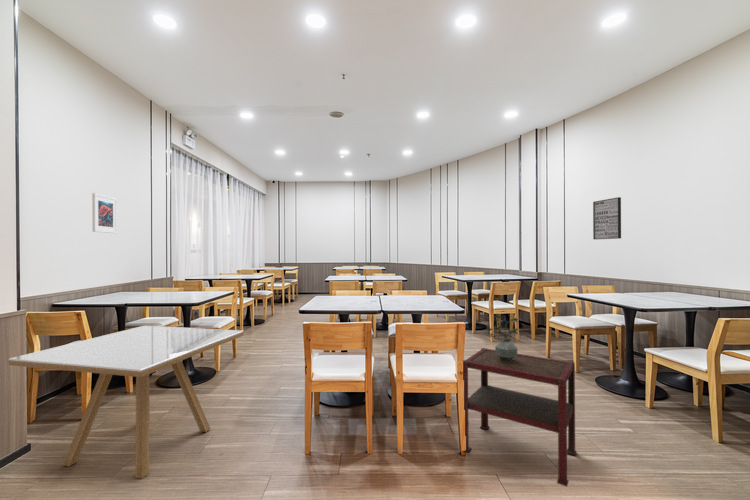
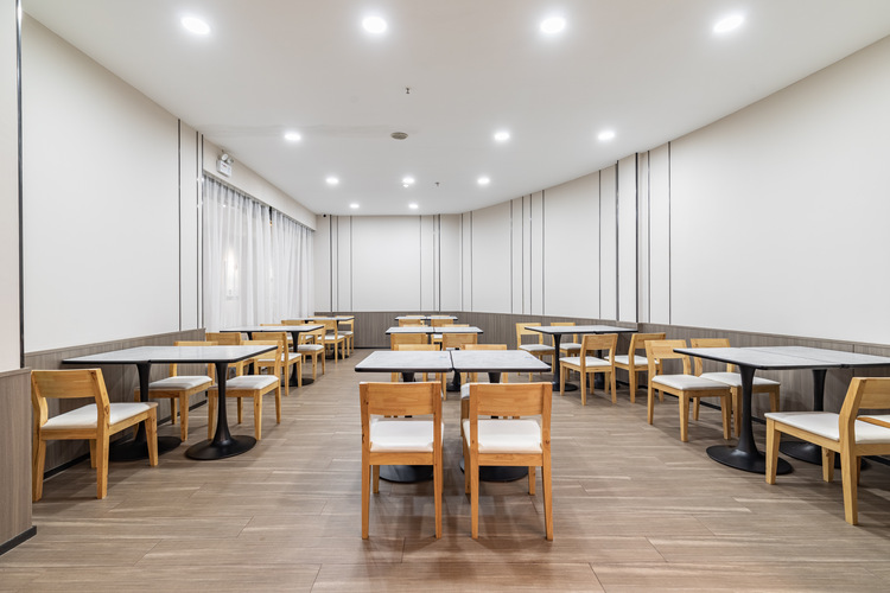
- side table [462,347,577,487]
- potted plant [486,312,519,362]
- wall art [592,196,622,240]
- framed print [91,192,118,234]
- dining table [8,325,245,480]
